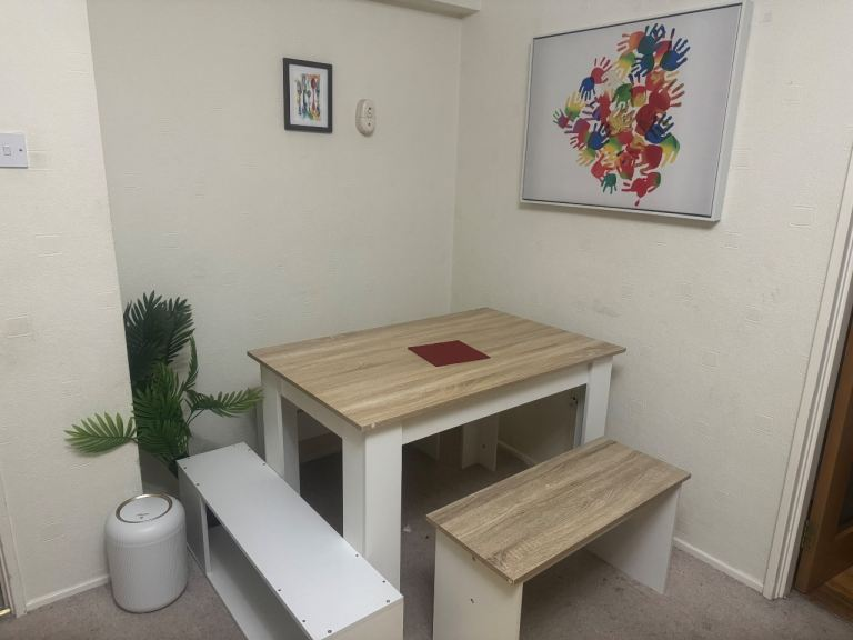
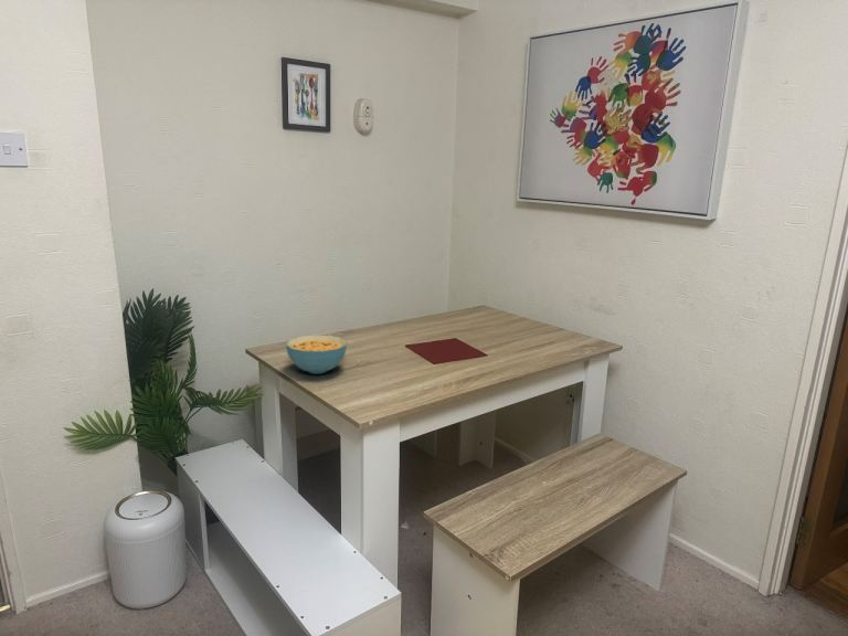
+ cereal bowl [285,335,348,375]
